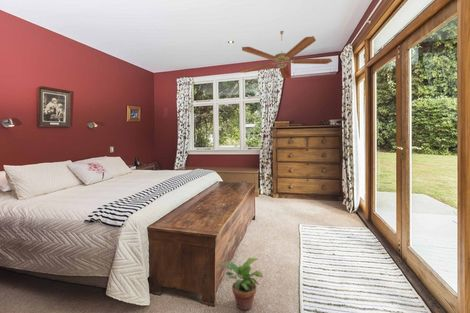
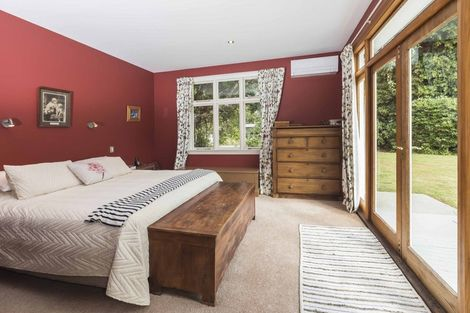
- ceiling fan [239,30,333,79]
- potted plant [219,257,264,311]
